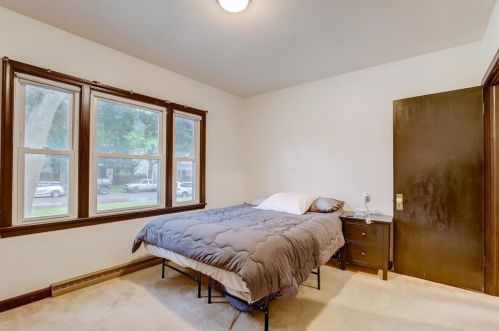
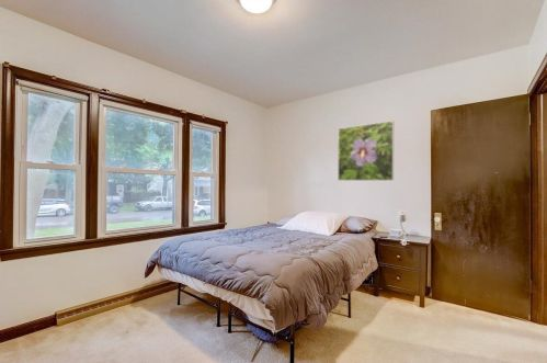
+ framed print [337,120,395,182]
